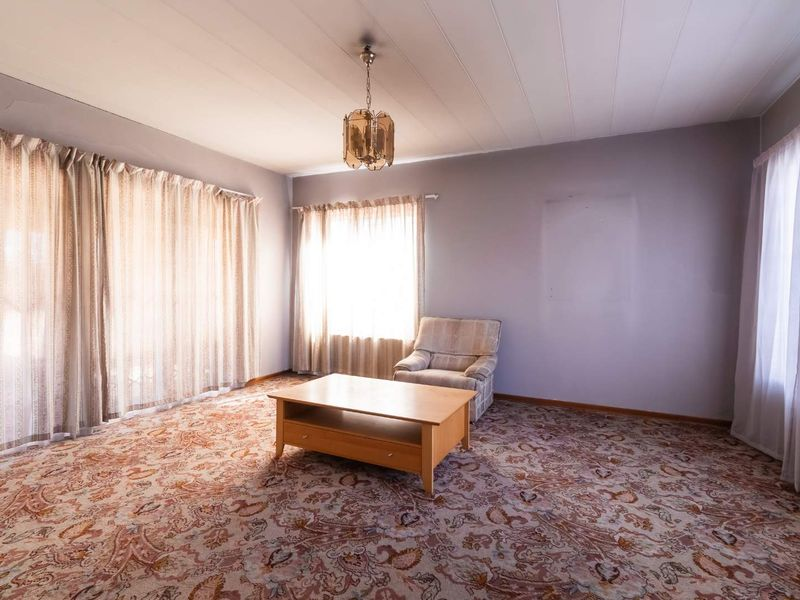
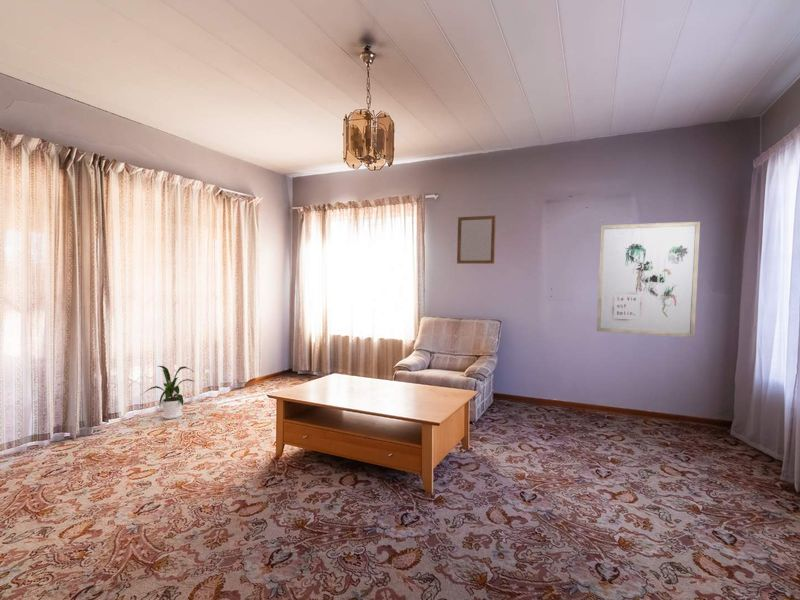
+ home mirror [456,214,497,265]
+ house plant [139,365,196,420]
+ wall art [596,221,701,338]
